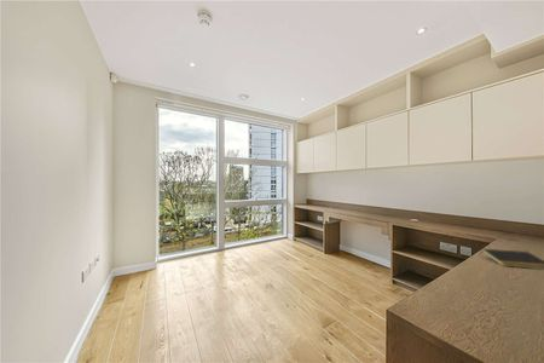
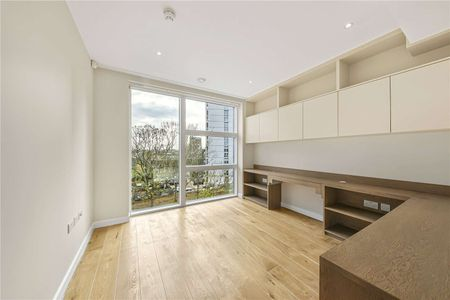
- notepad [479,248,544,270]
